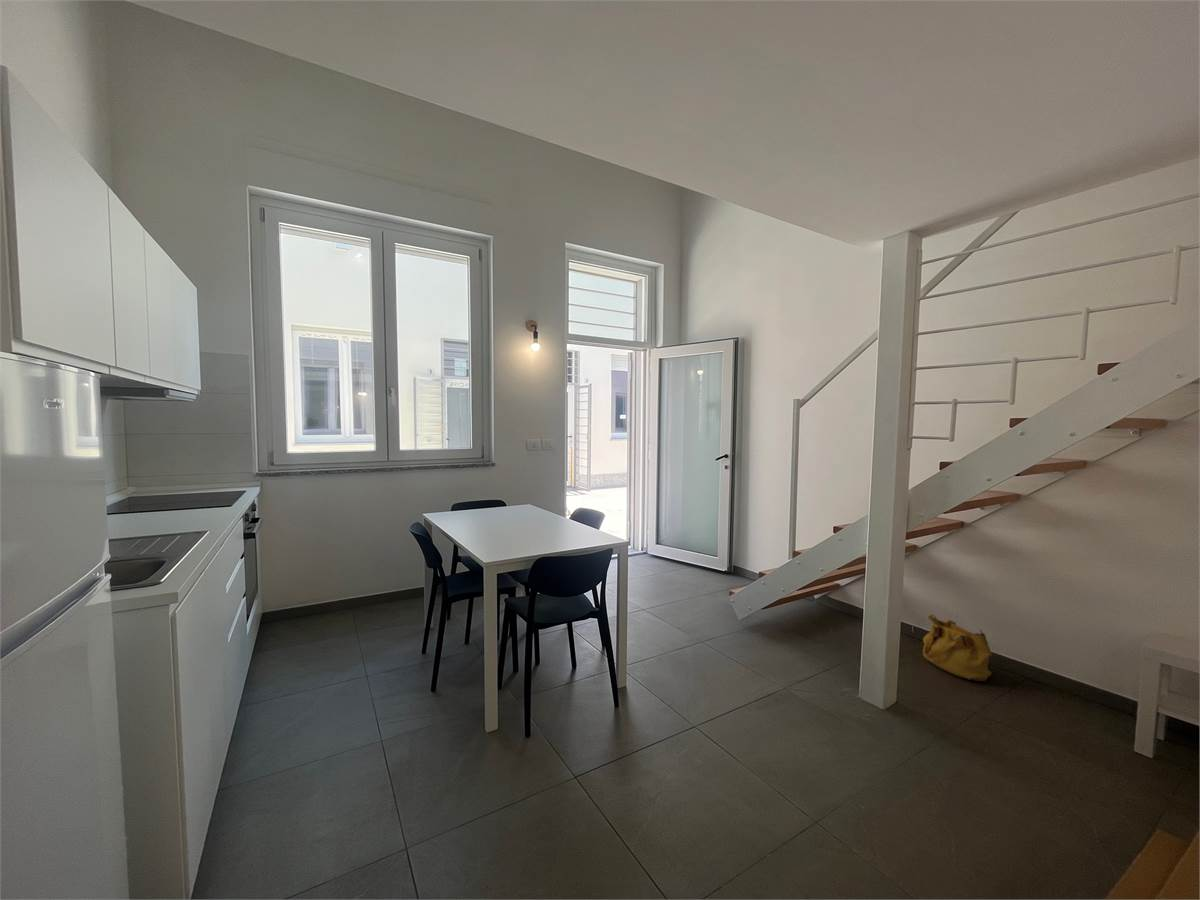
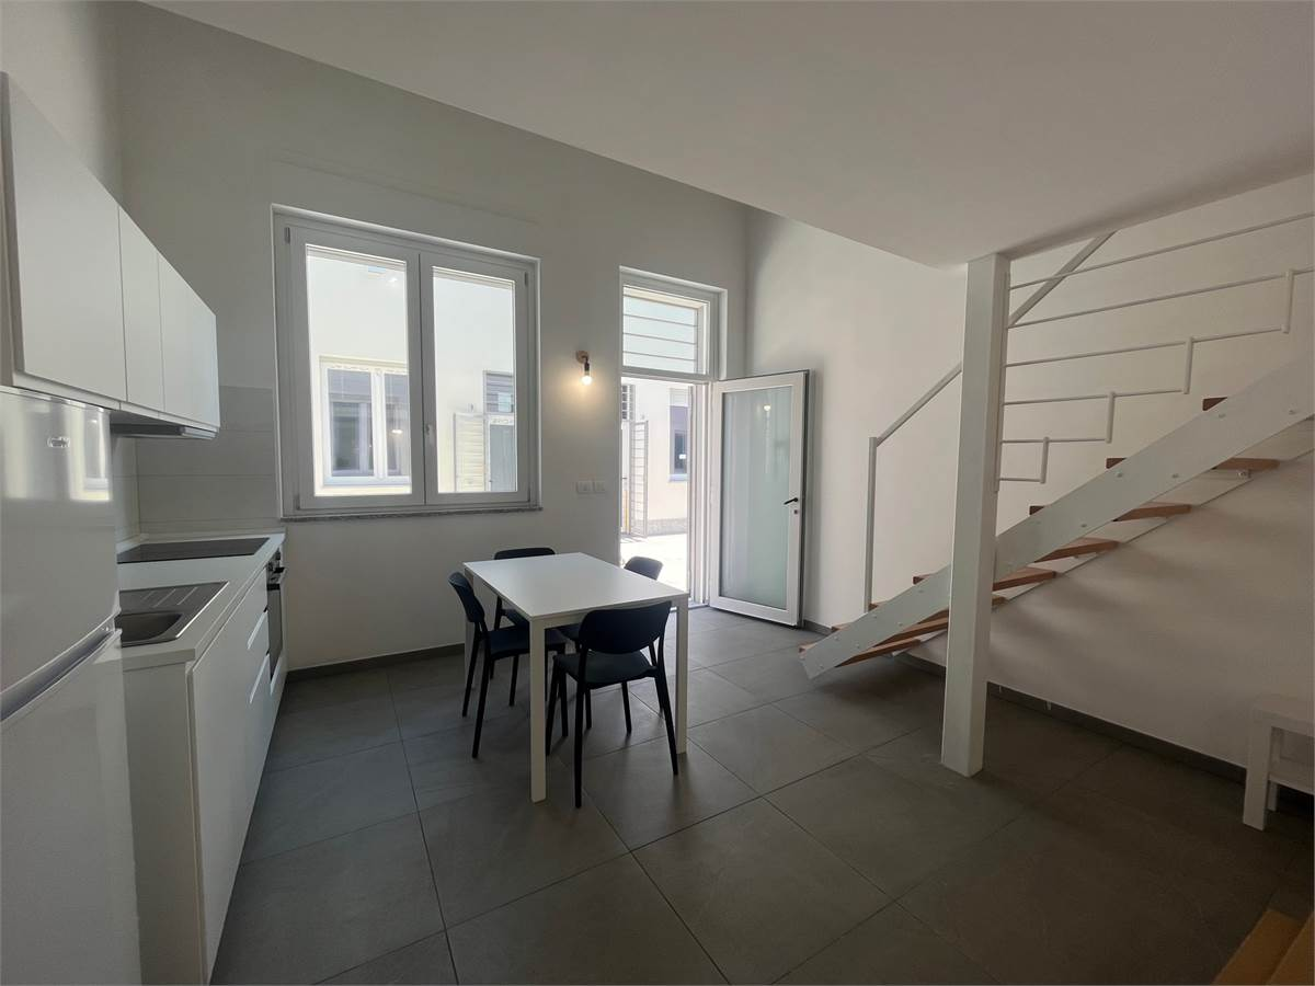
- handbag [922,613,993,682]
